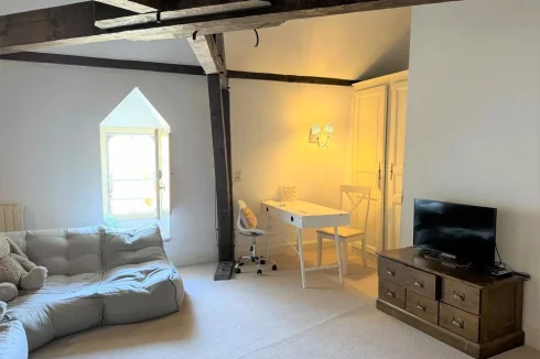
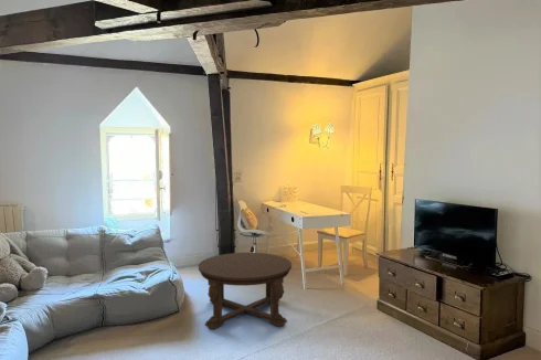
+ coffee table [198,252,293,330]
